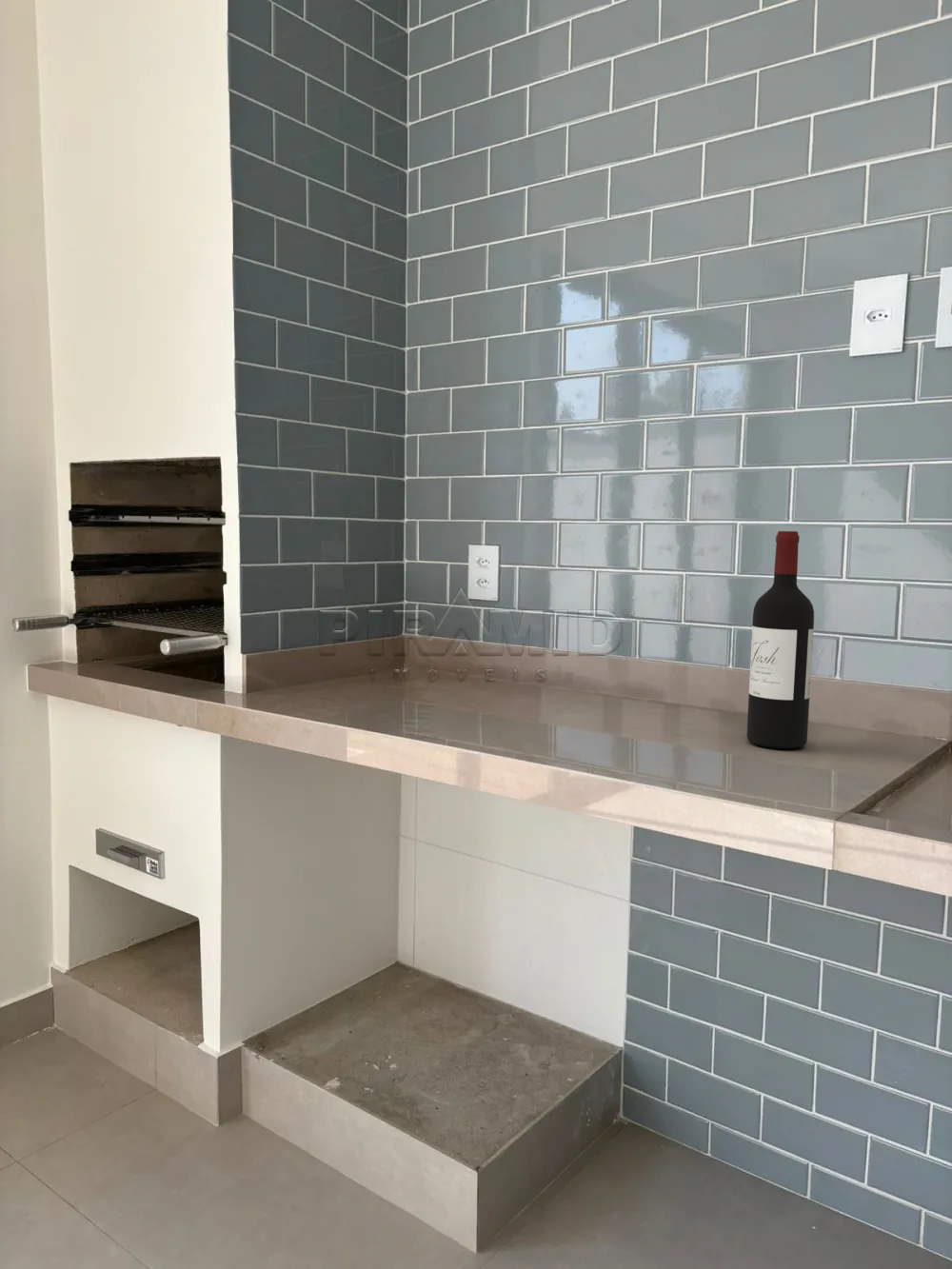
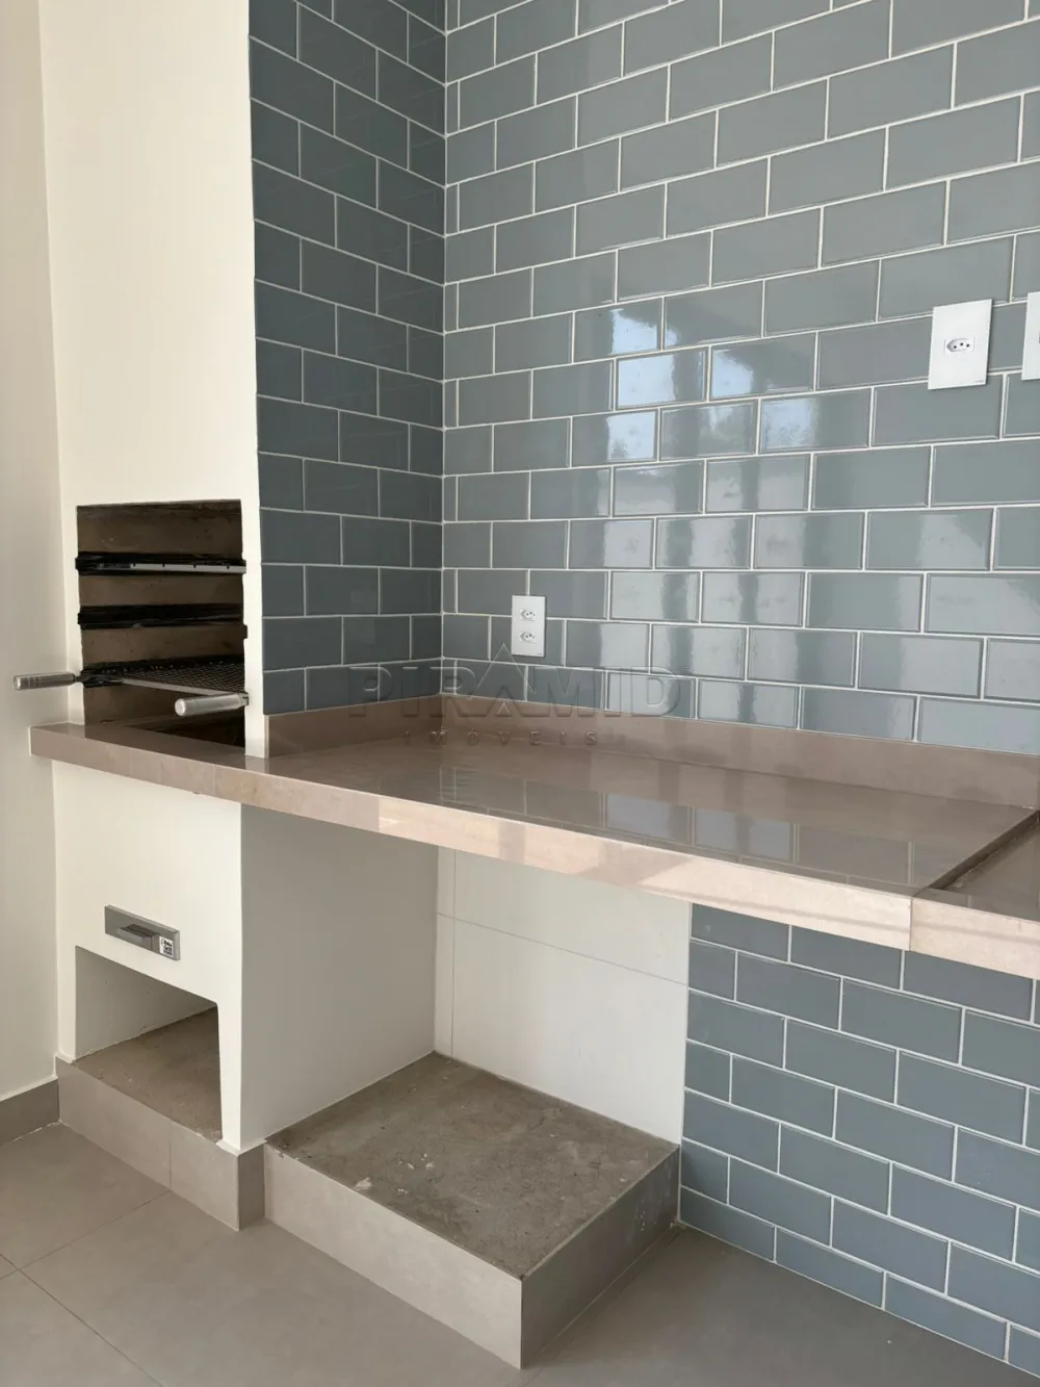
- wine bottle [745,530,815,750]
